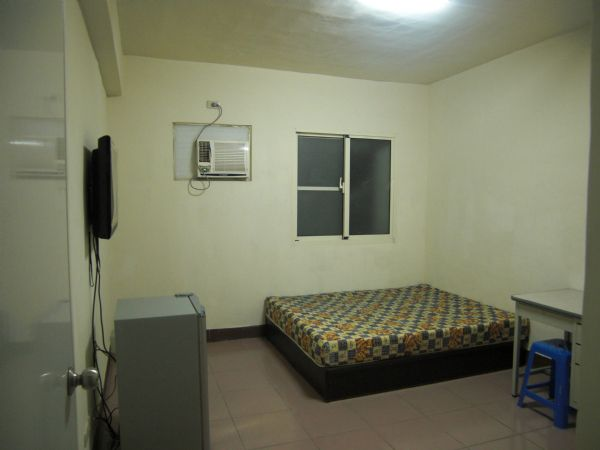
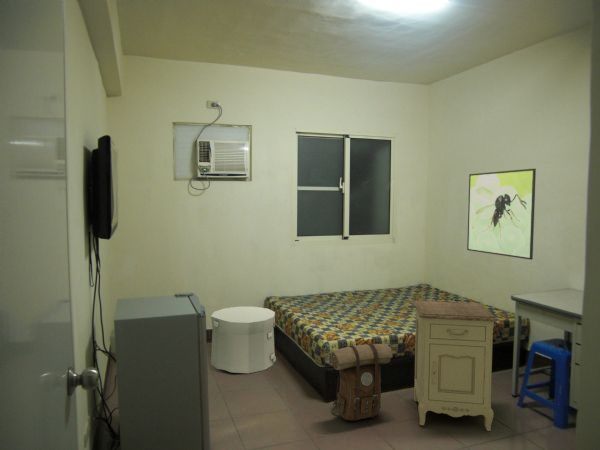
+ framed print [466,168,537,261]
+ nightstand [411,300,499,432]
+ trash can [210,306,277,374]
+ backpack [330,342,394,422]
